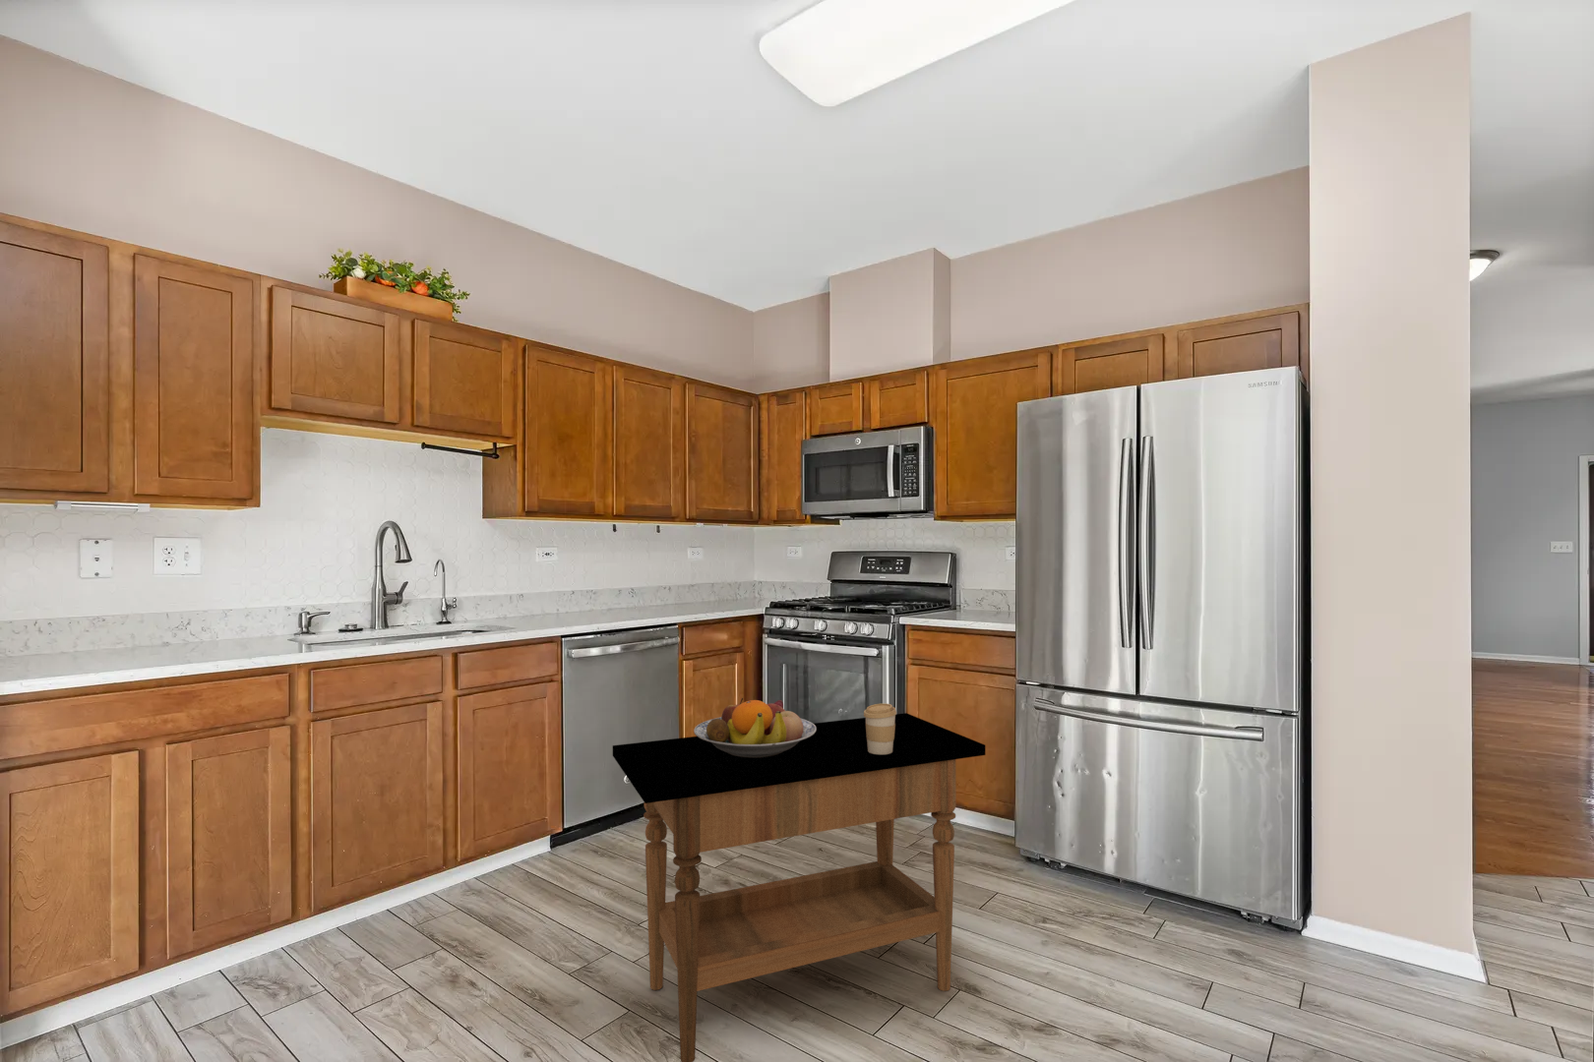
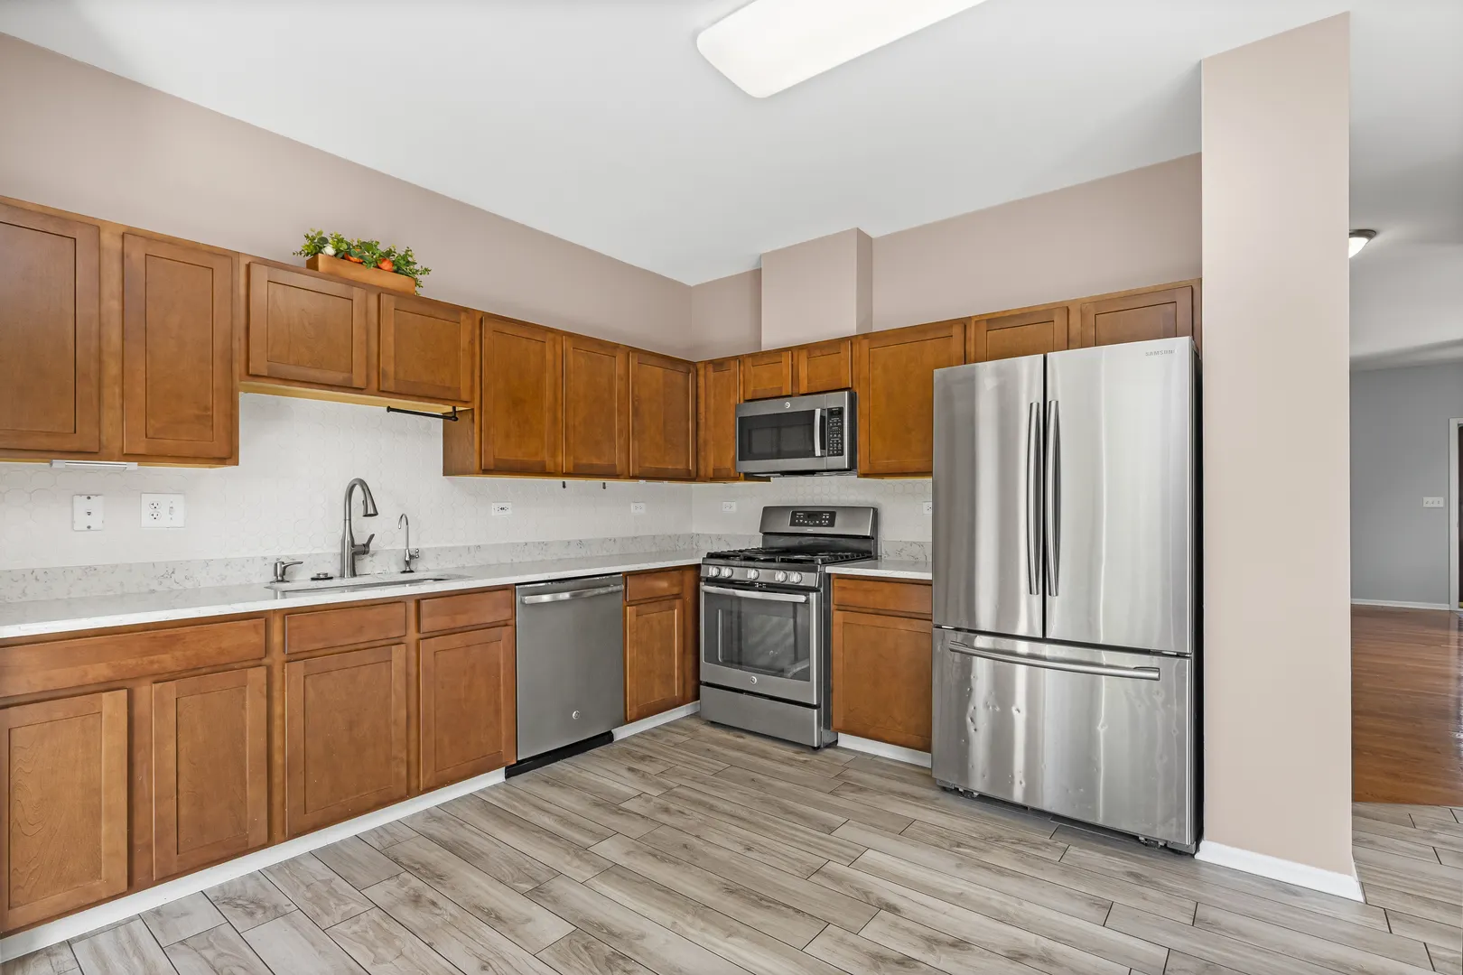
- fruit bowl [693,697,817,759]
- side table [612,712,987,1062]
- coffee cup [863,702,898,754]
